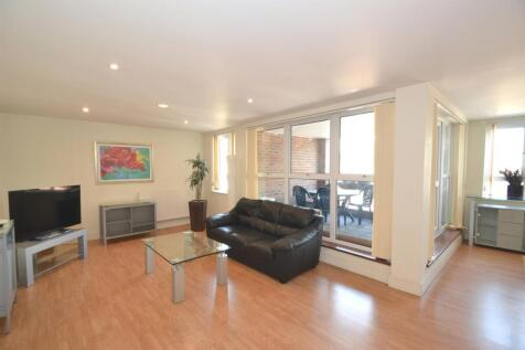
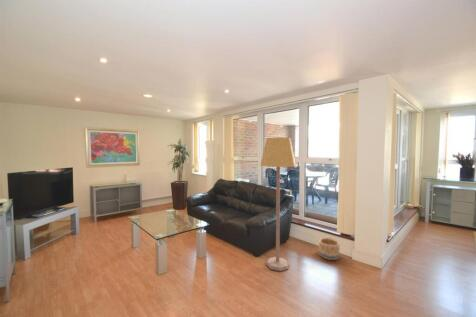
+ lamp [259,136,297,272]
+ basket [318,237,341,261]
